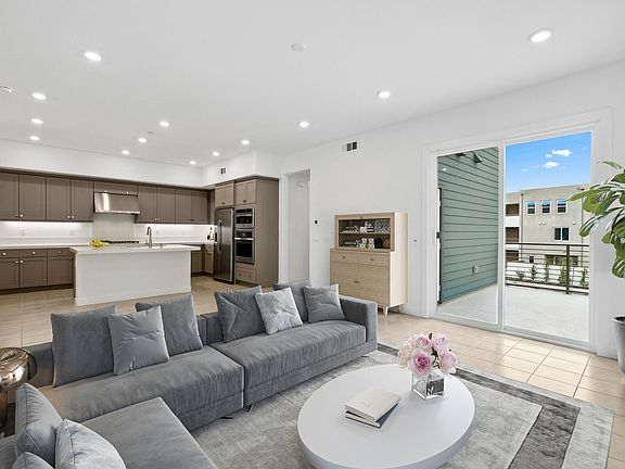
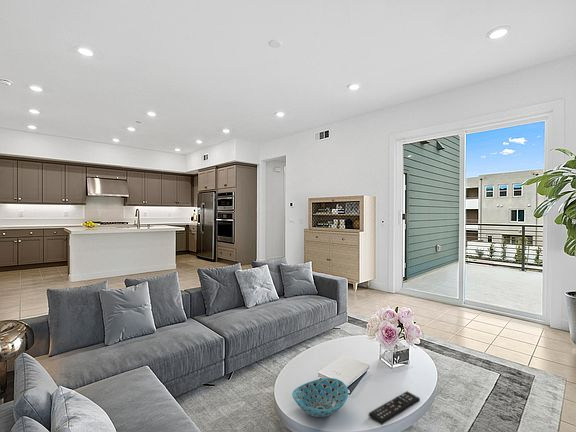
+ bowl [291,377,349,418]
+ remote control [368,390,421,426]
